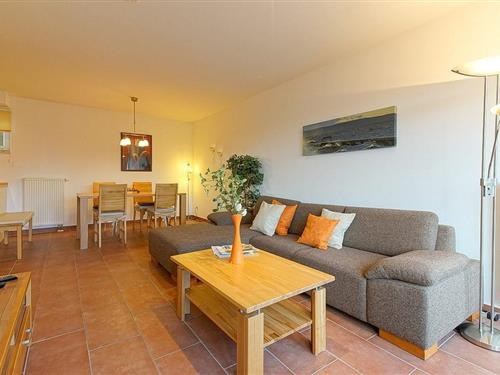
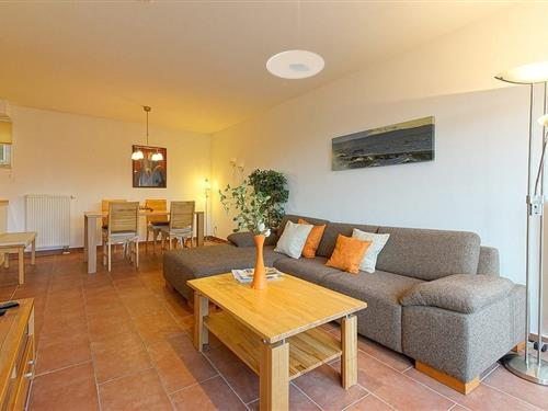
+ ceiling light [265,49,326,80]
